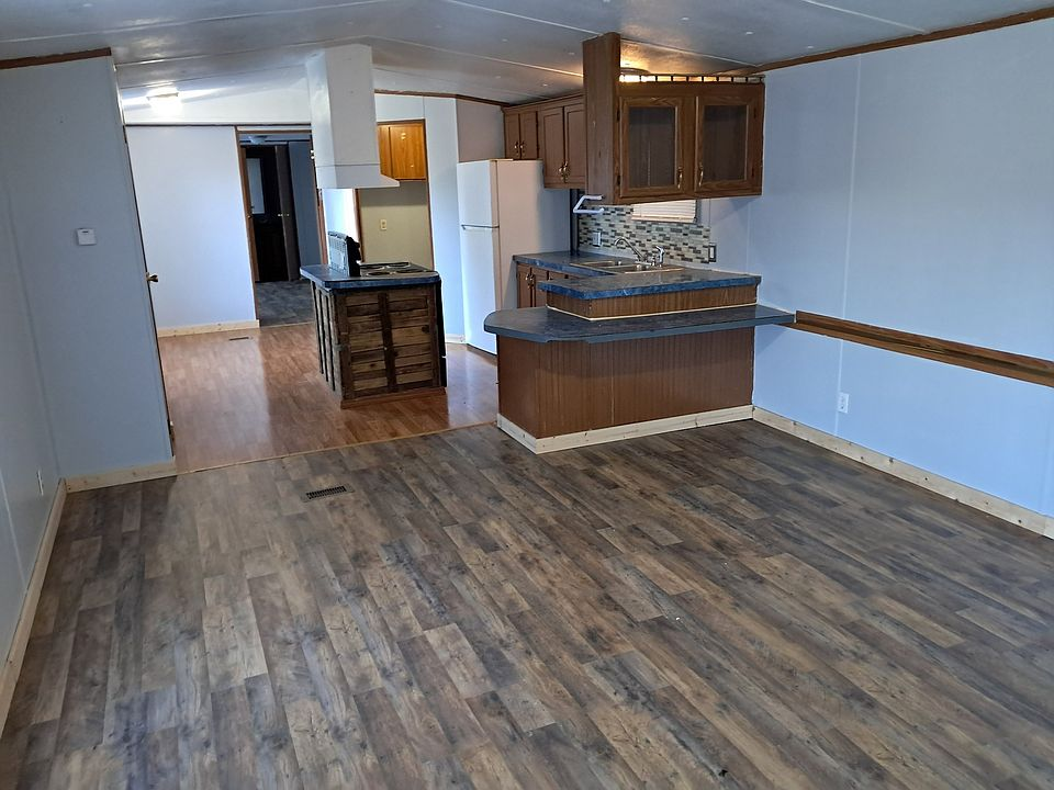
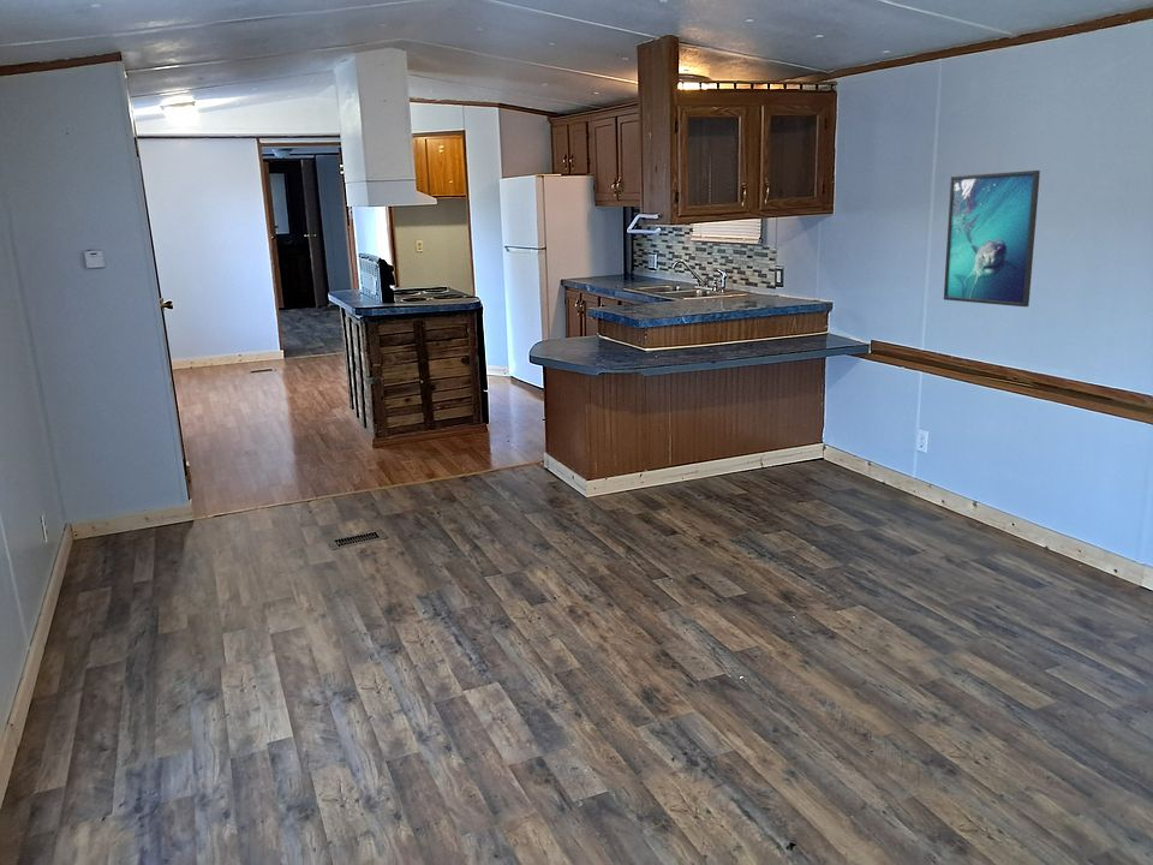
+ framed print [943,169,1041,308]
